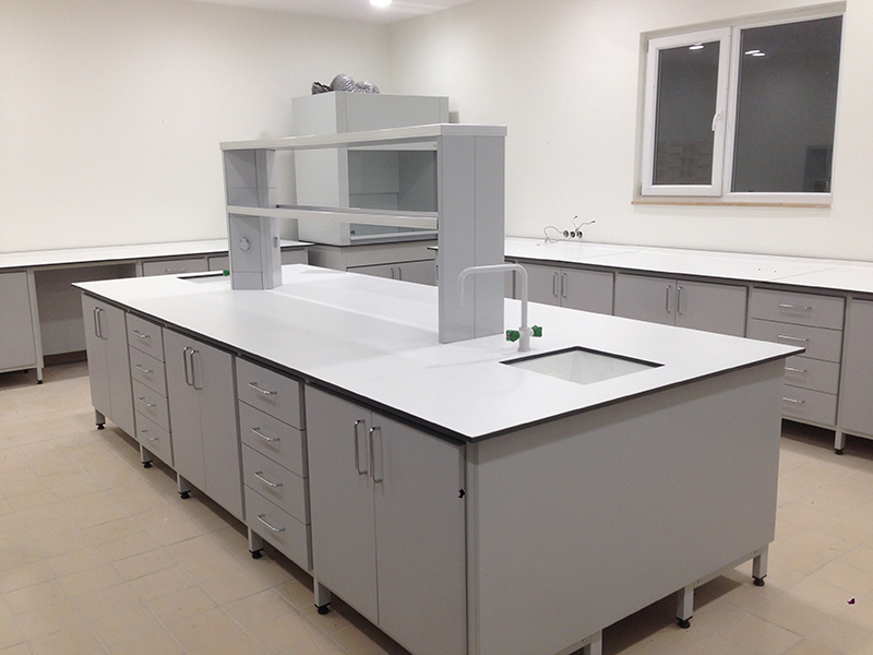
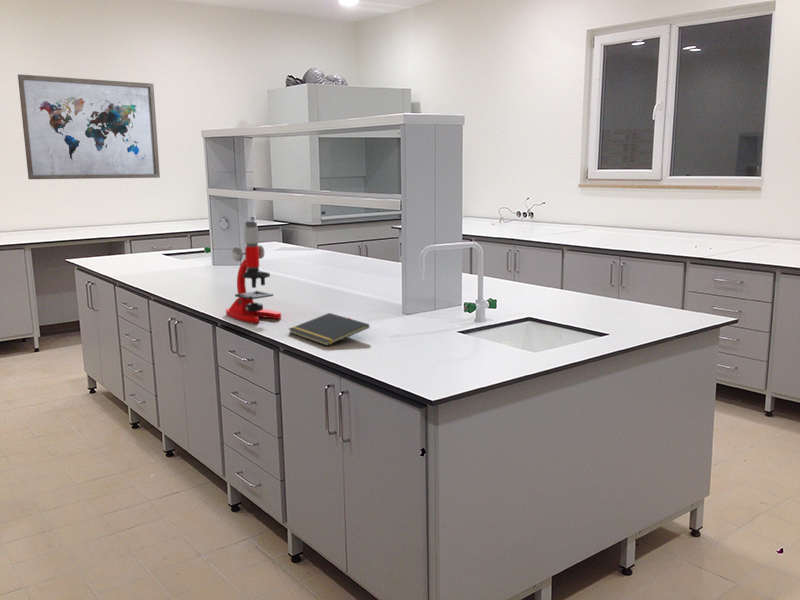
+ wall art [17,73,161,180]
+ microscope [225,220,282,325]
+ notepad [288,312,370,347]
